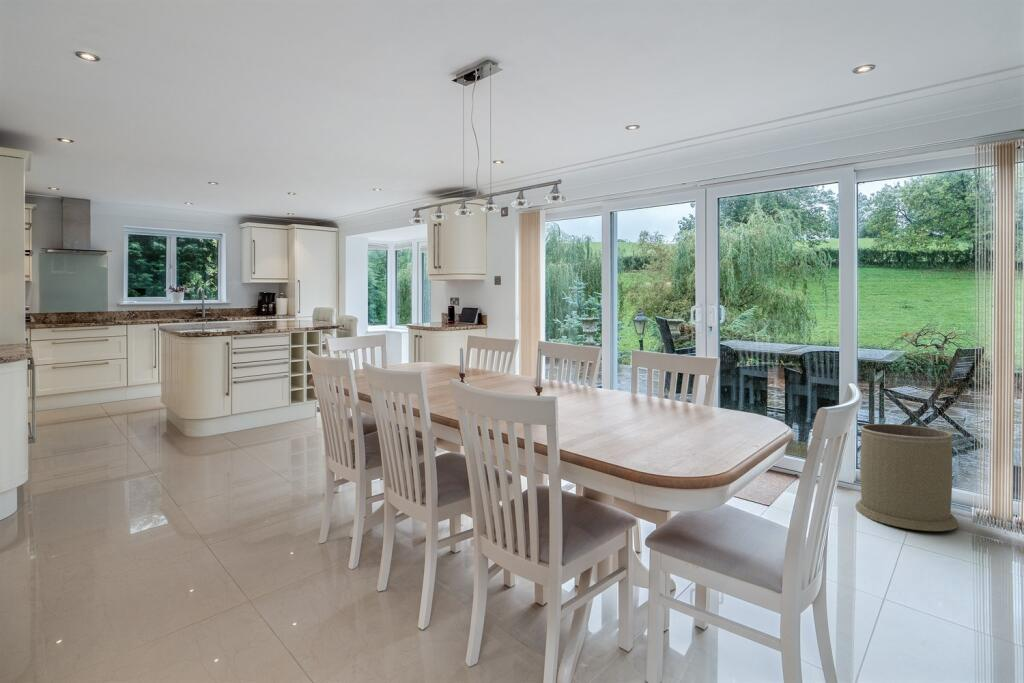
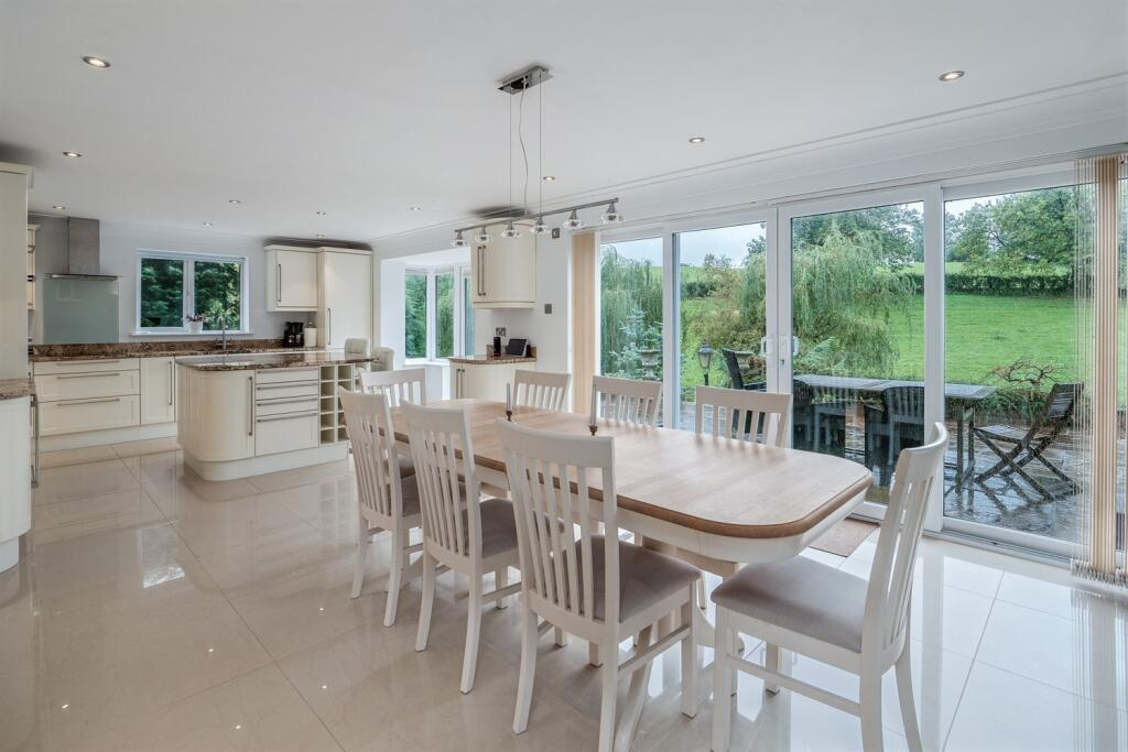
- trash can [854,423,959,532]
